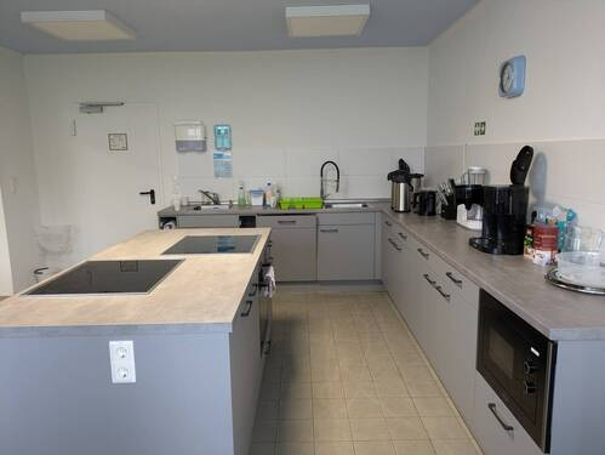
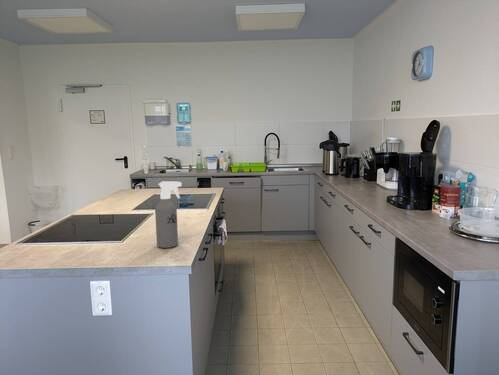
+ spray bottle [154,180,182,249]
